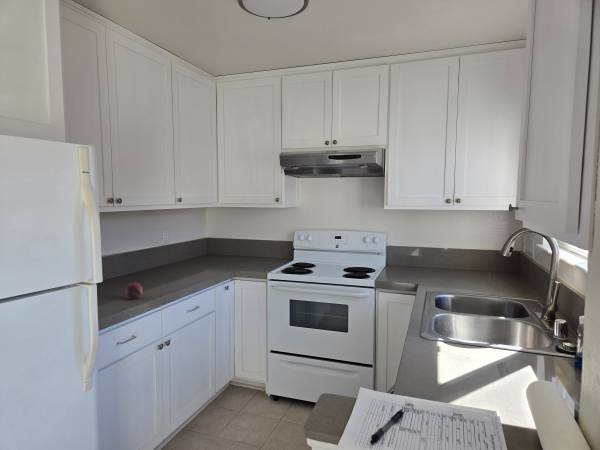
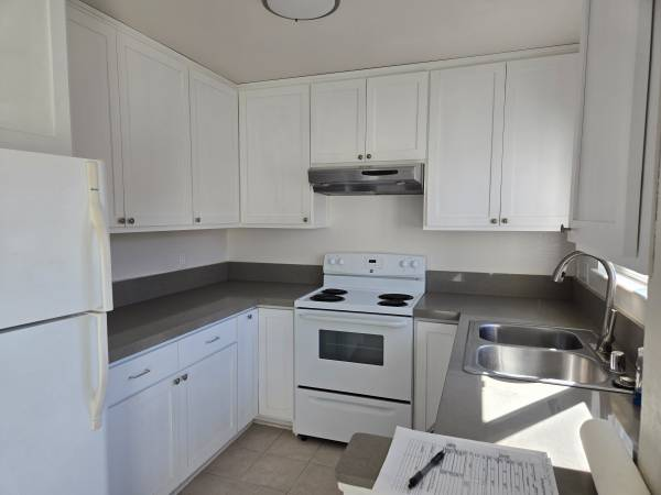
- fruit [125,282,144,300]
